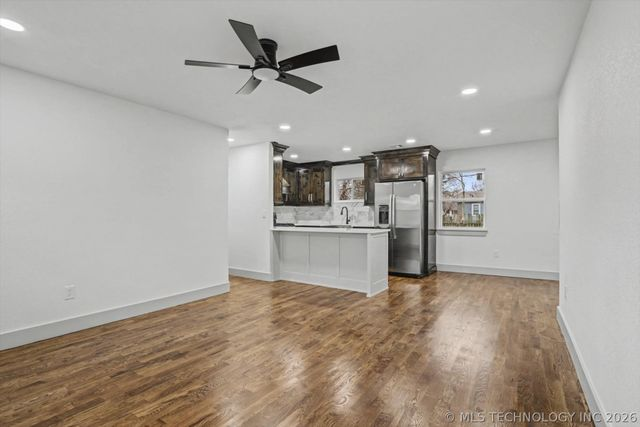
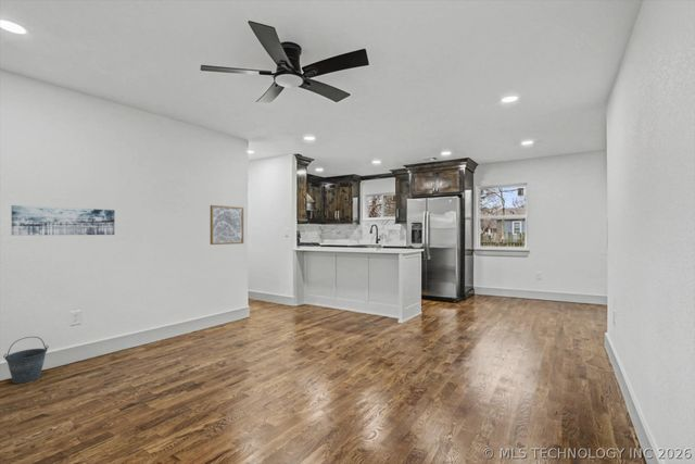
+ bucket [2,336,50,385]
+ wall art [10,204,115,237]
+ wall art [210,204,244,246]
